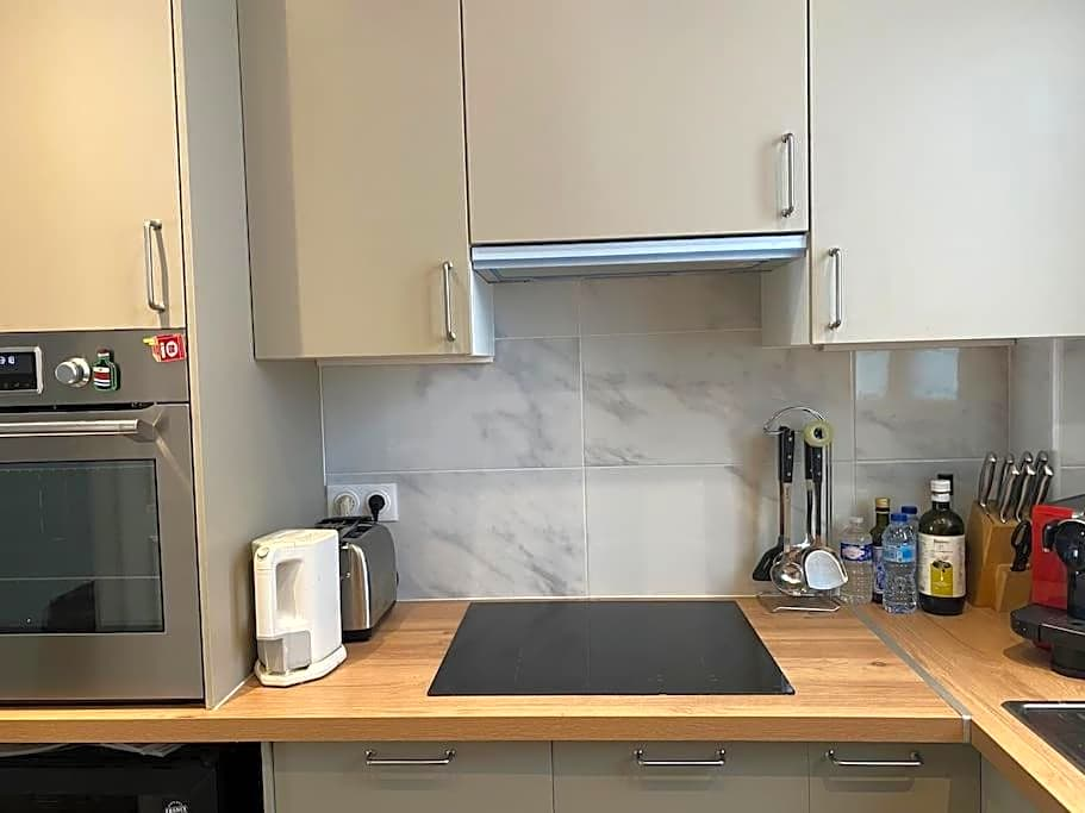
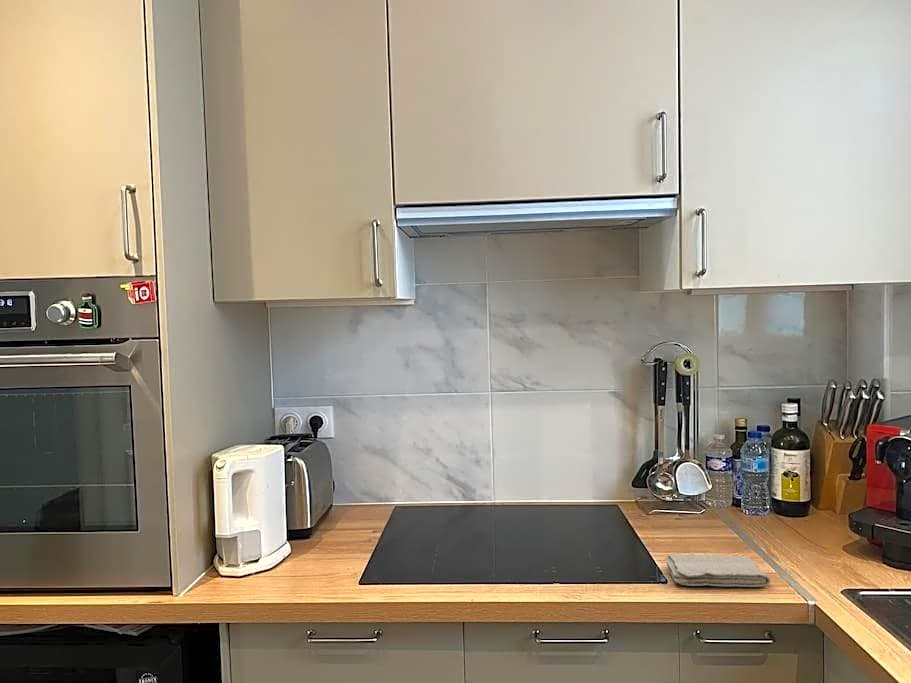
+ washcloth [664,553,771,588]
